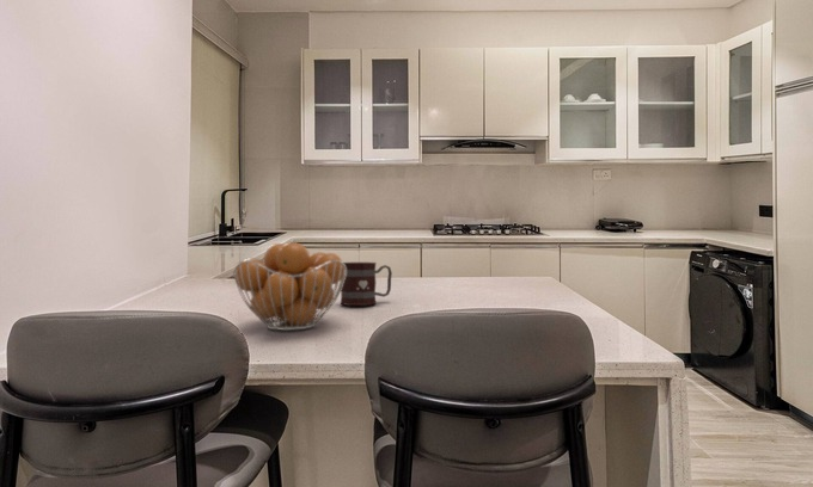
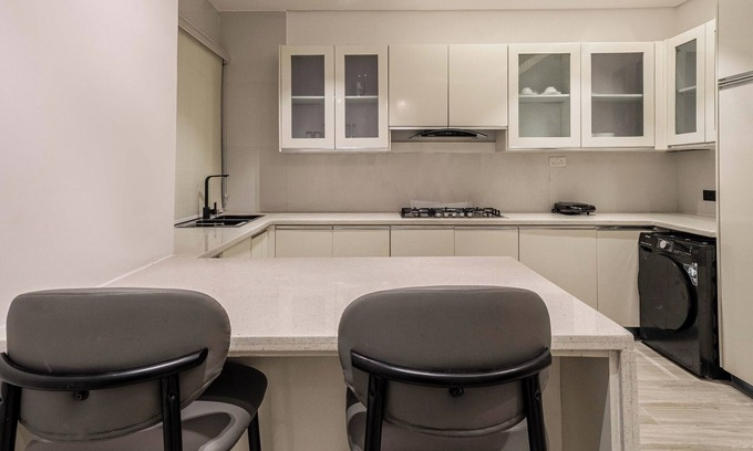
- fruit basket [232,241,347,332]
- mug [340,261,393,307]
